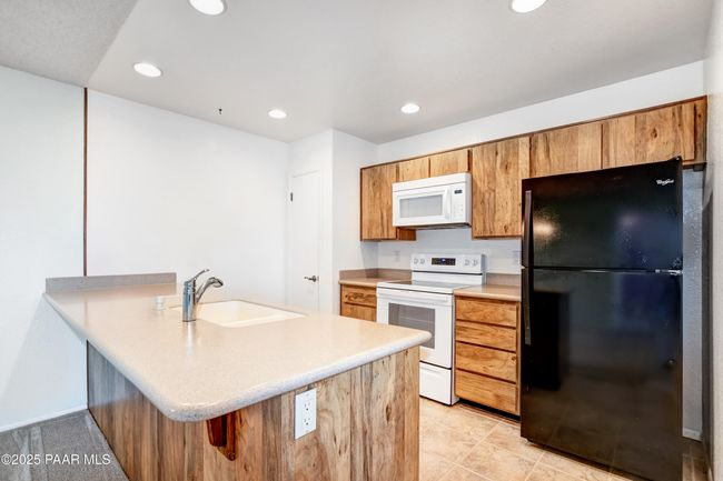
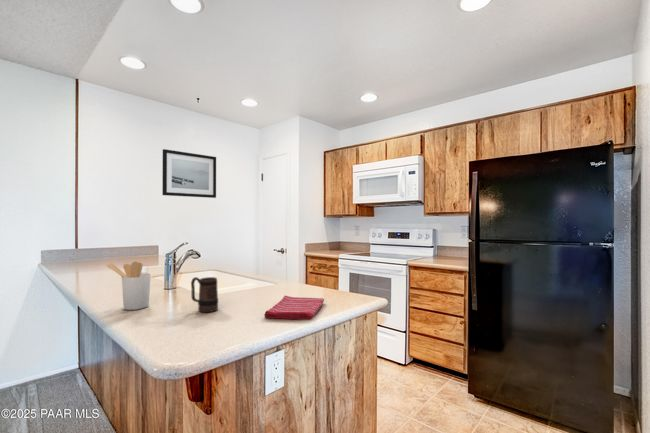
+ wall art [161,148,217,199]
+ dish towel [263,295,325,321]
+ utensil holder [105,261,152,311]
+ mug [190,276,219,314]
